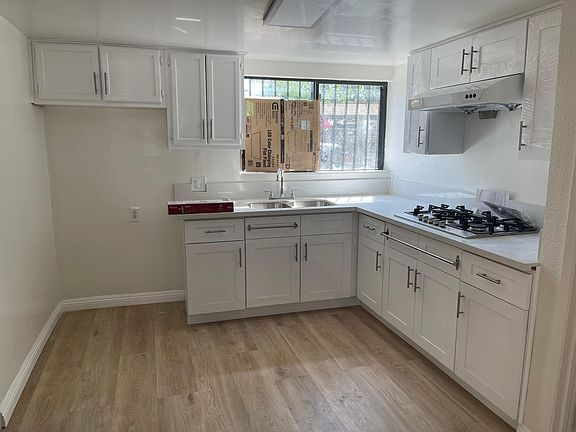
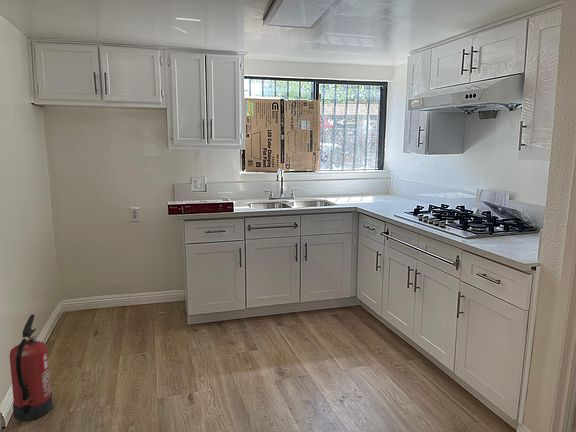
+ fire extinguisher [9,313,54,422]
